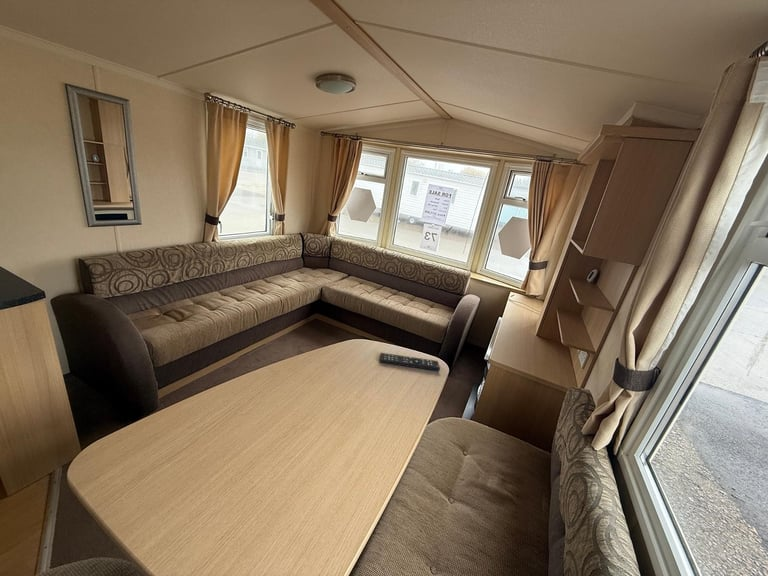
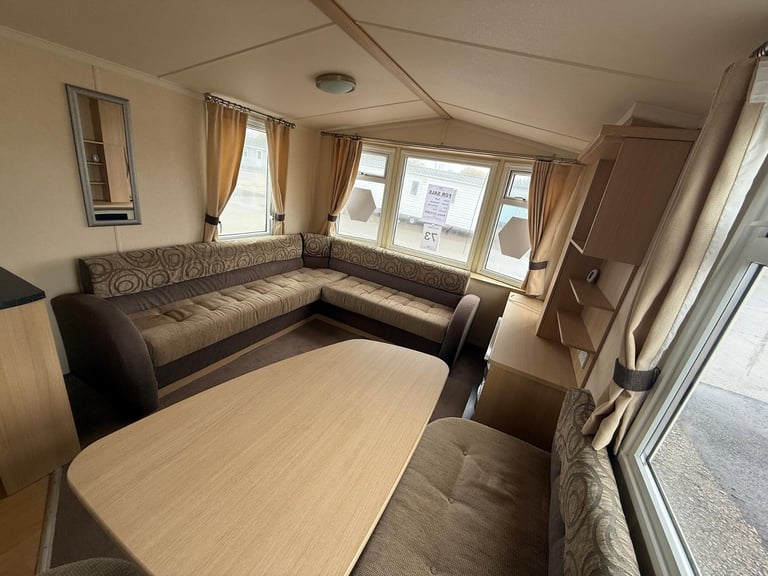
- remote control [379,352,441,372]
